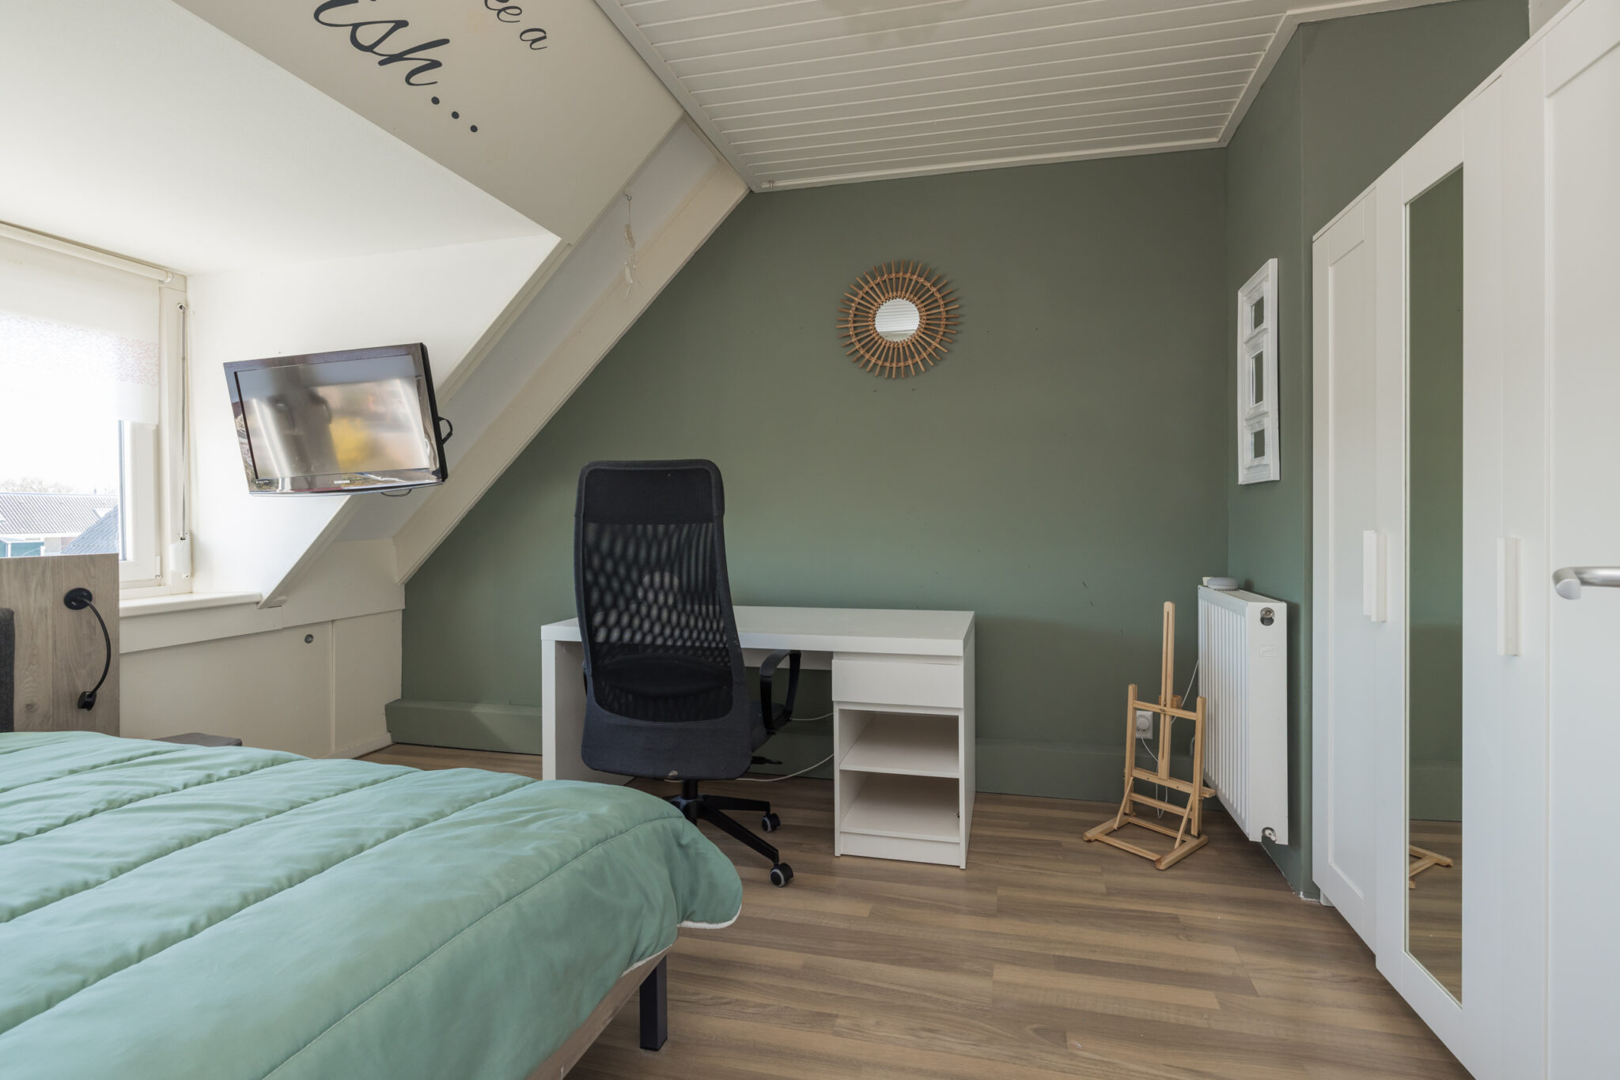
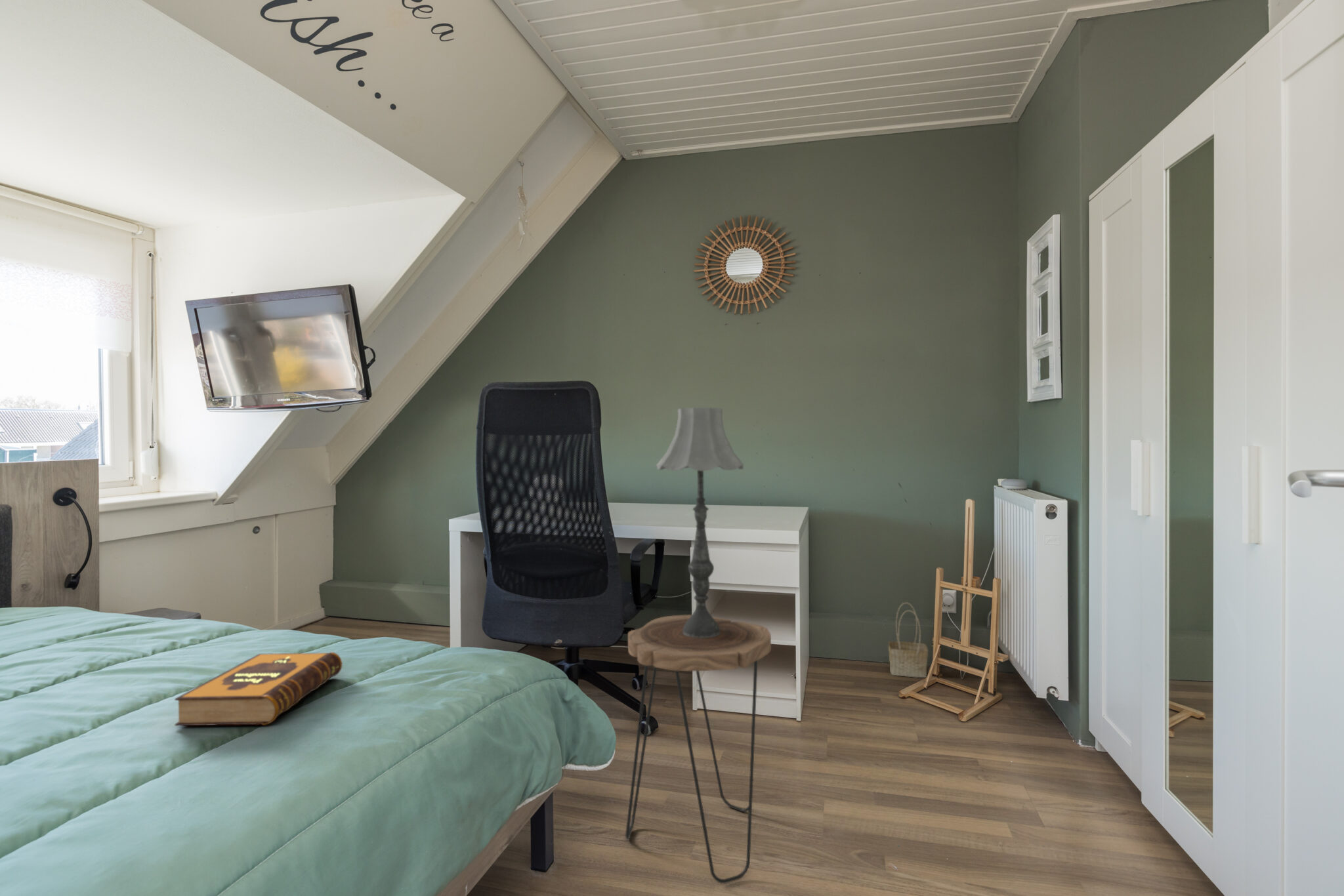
+ side table [625,615,772,884]
+ table lamp [656,407,744,638]
+ hardback book [175,651,343,727]
+ basket [888,601,929,678]
